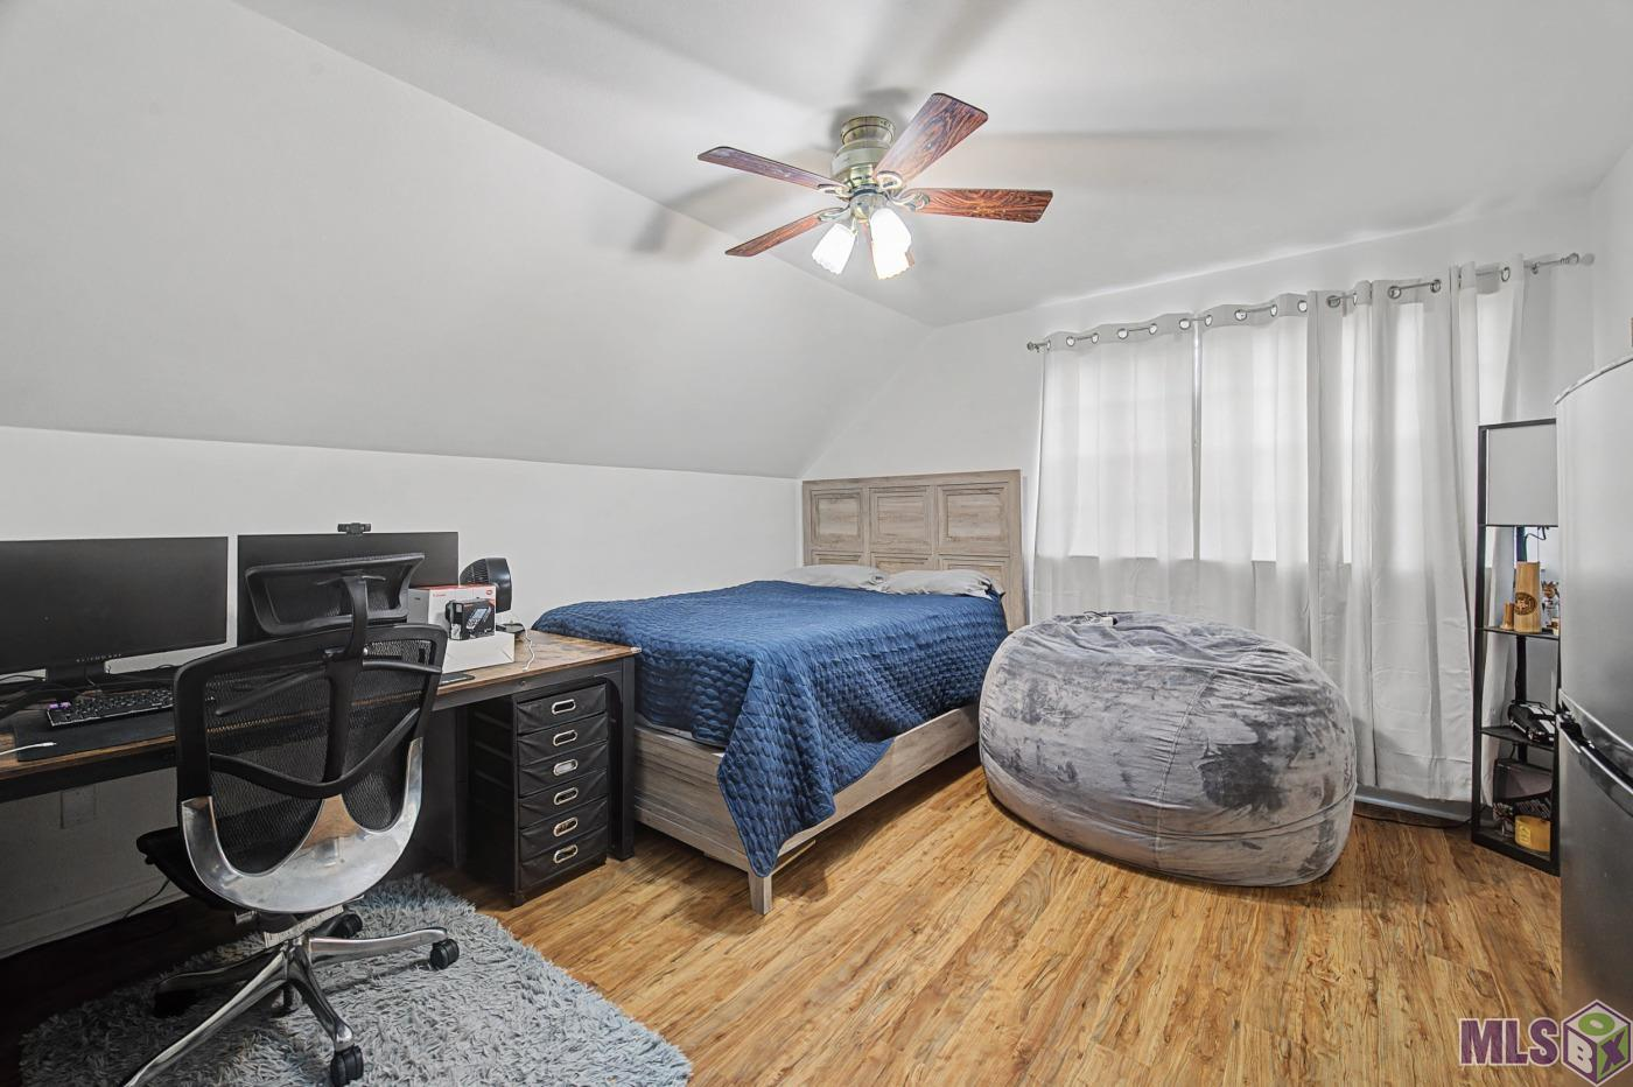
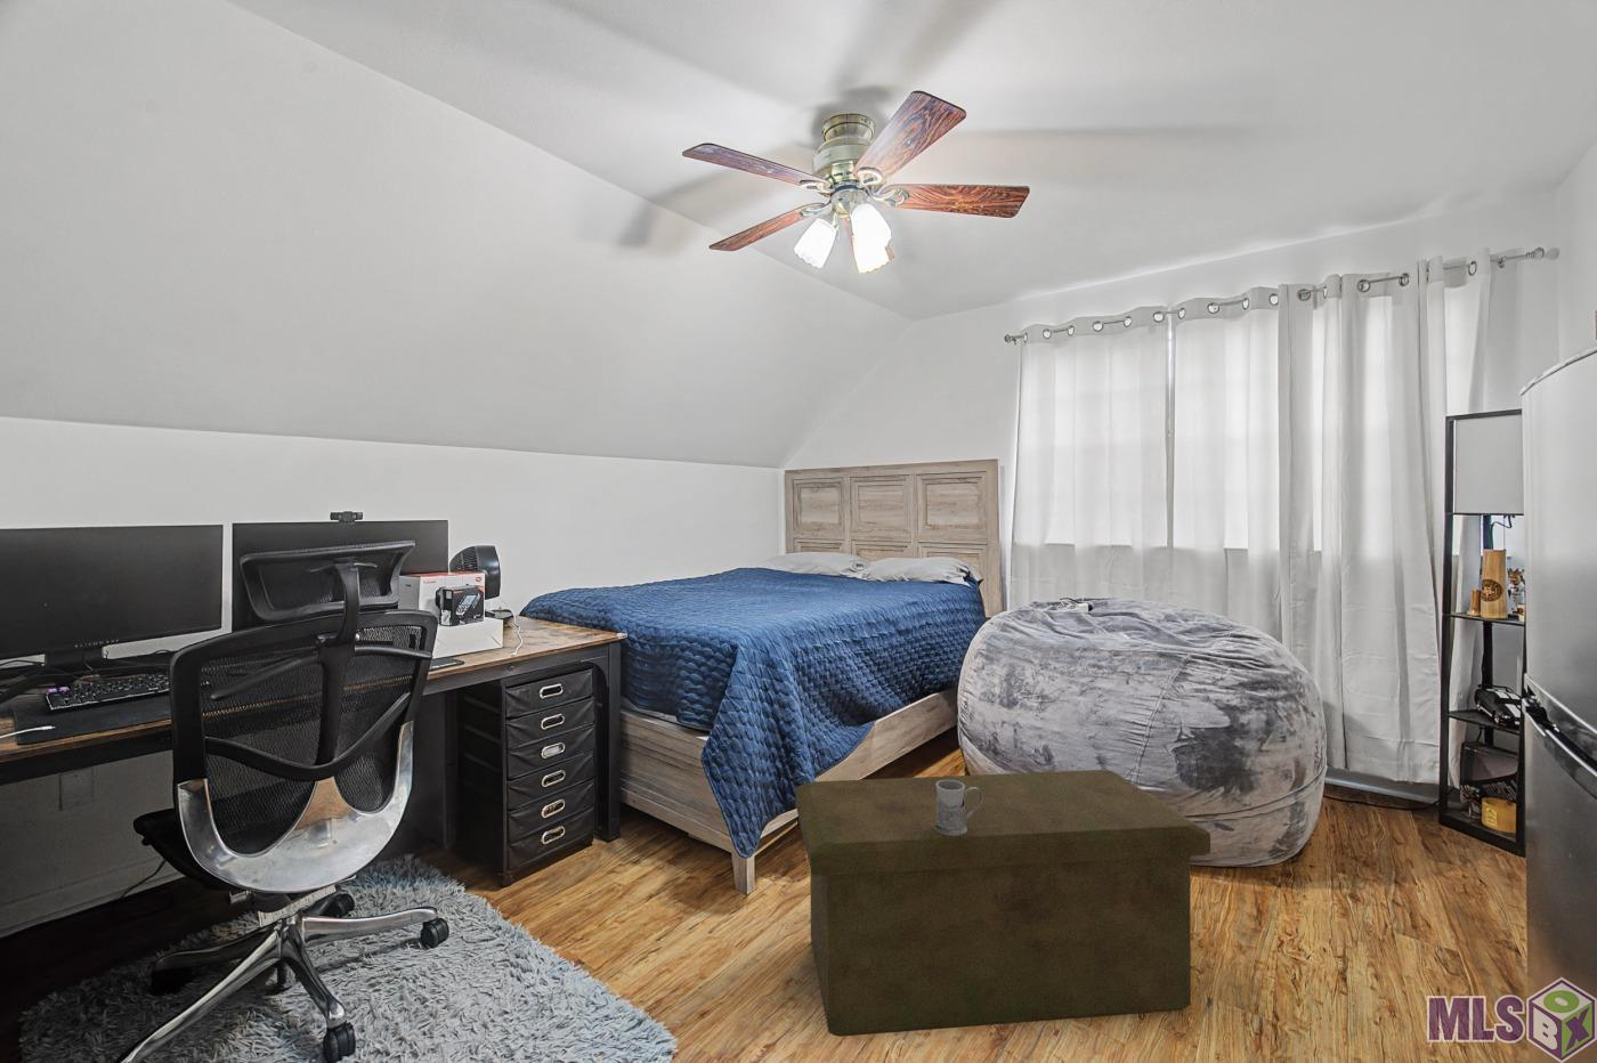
+ storage bench [794,769,1211,1038]
+ mug [934,781,982,836]
